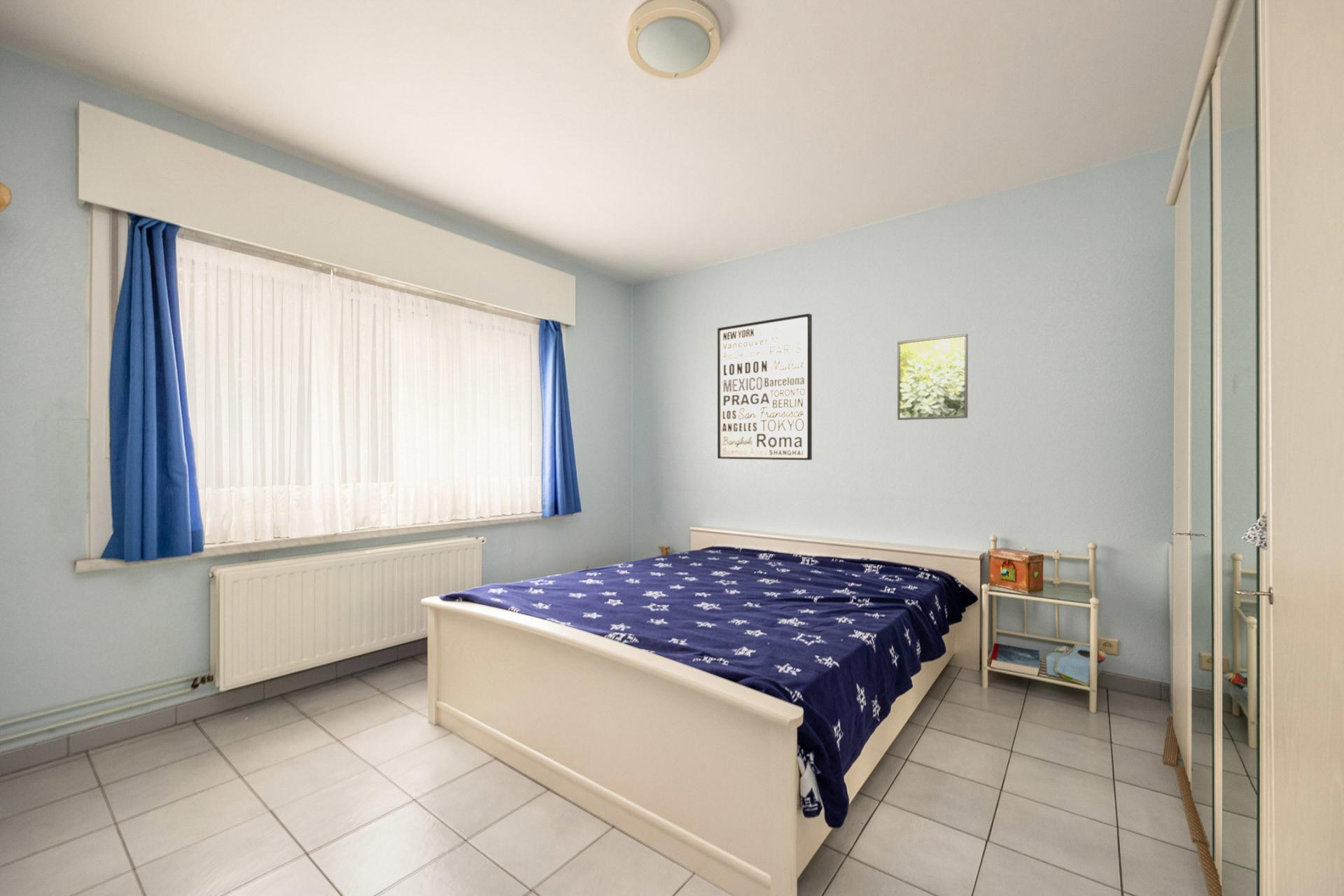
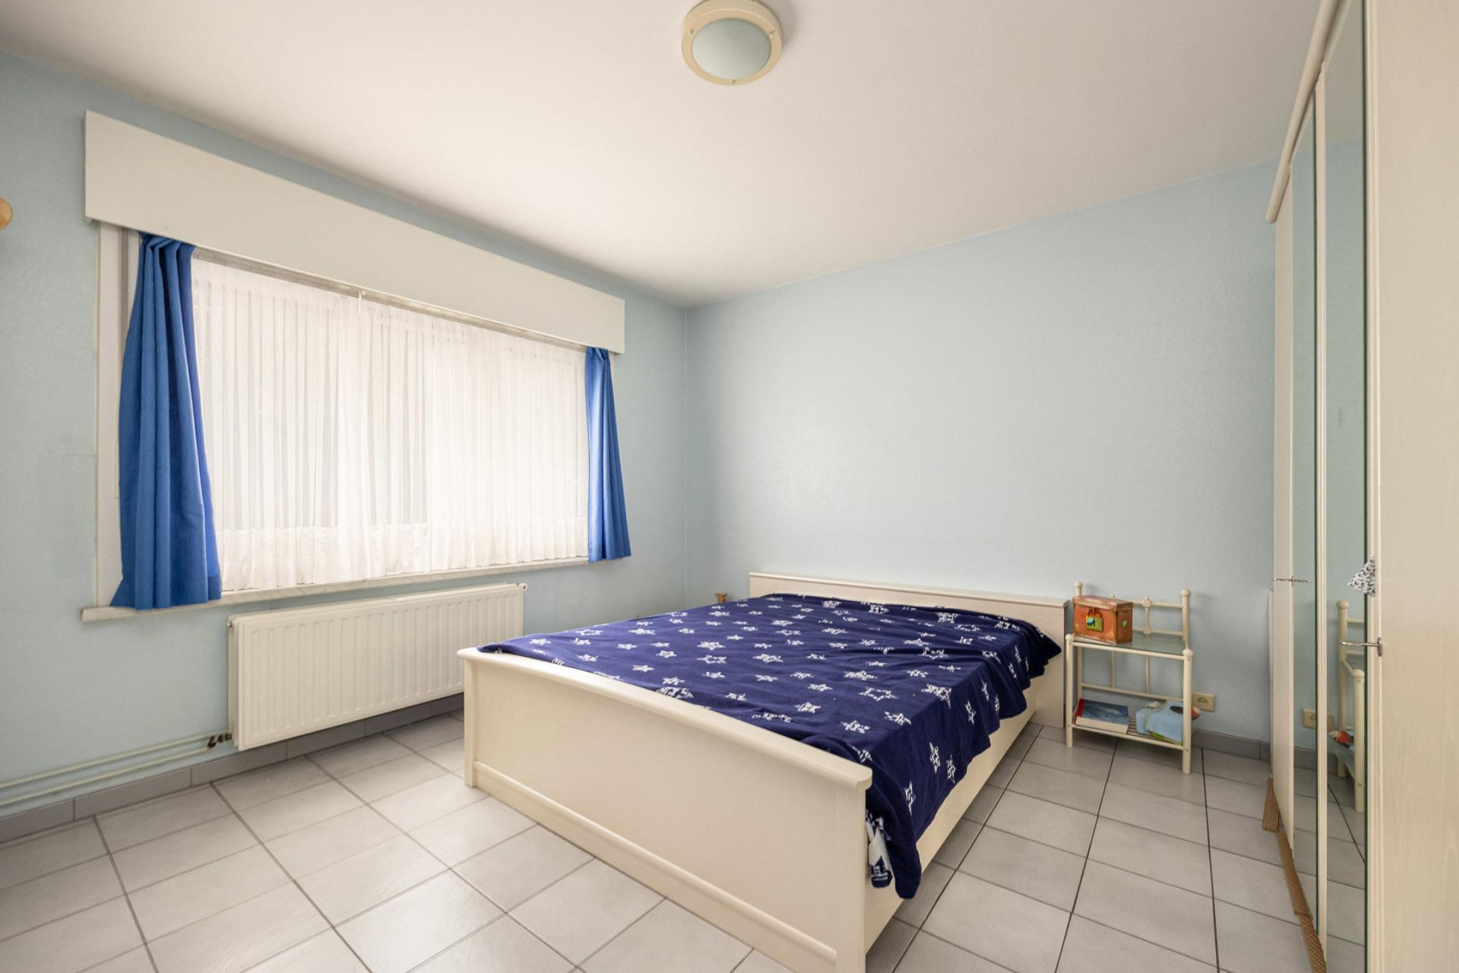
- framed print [897,333,968,421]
- wall art [717,313,813,461]
